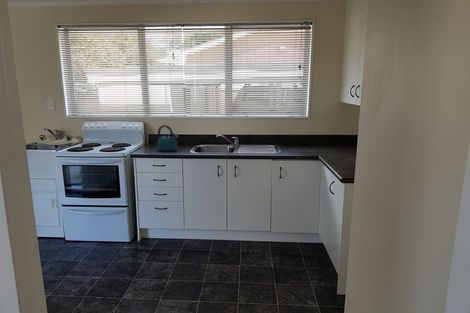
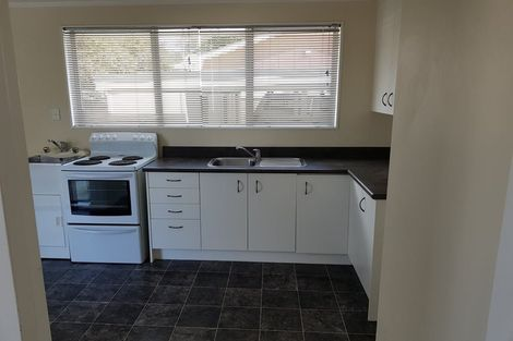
- kettle [156,124,179,152]
